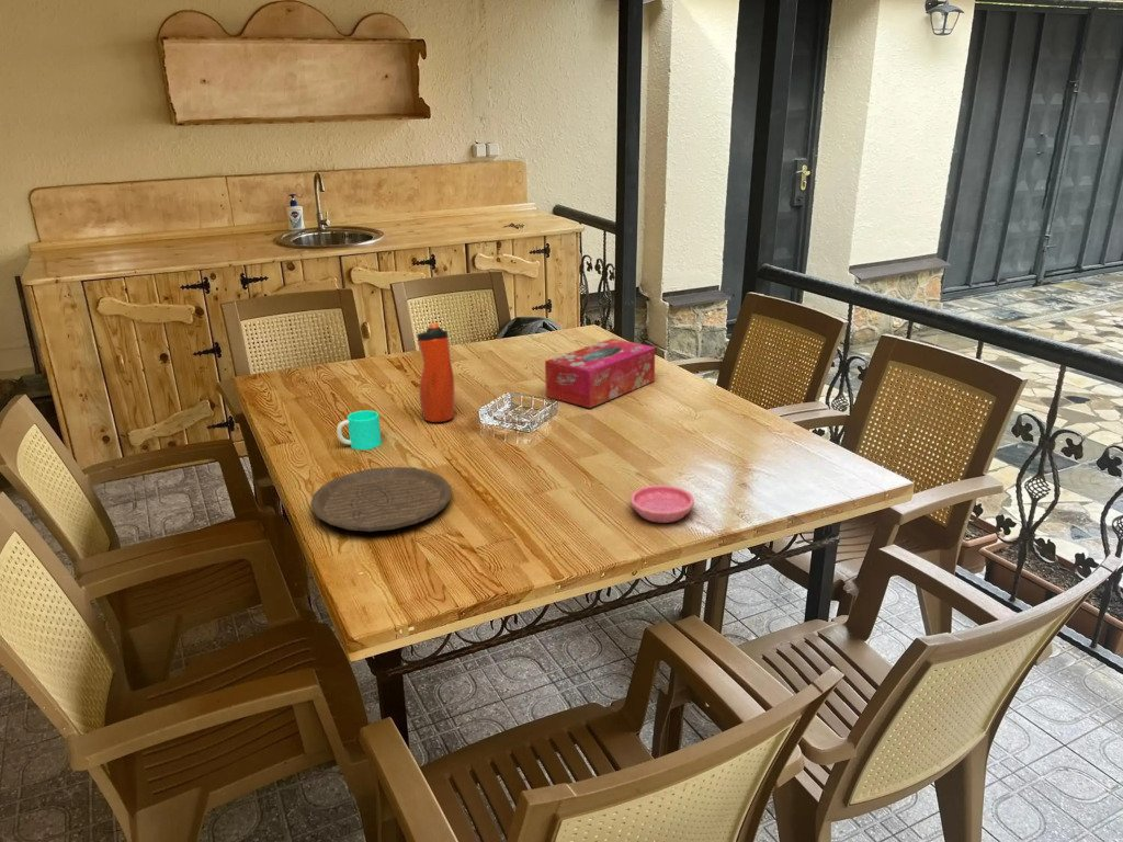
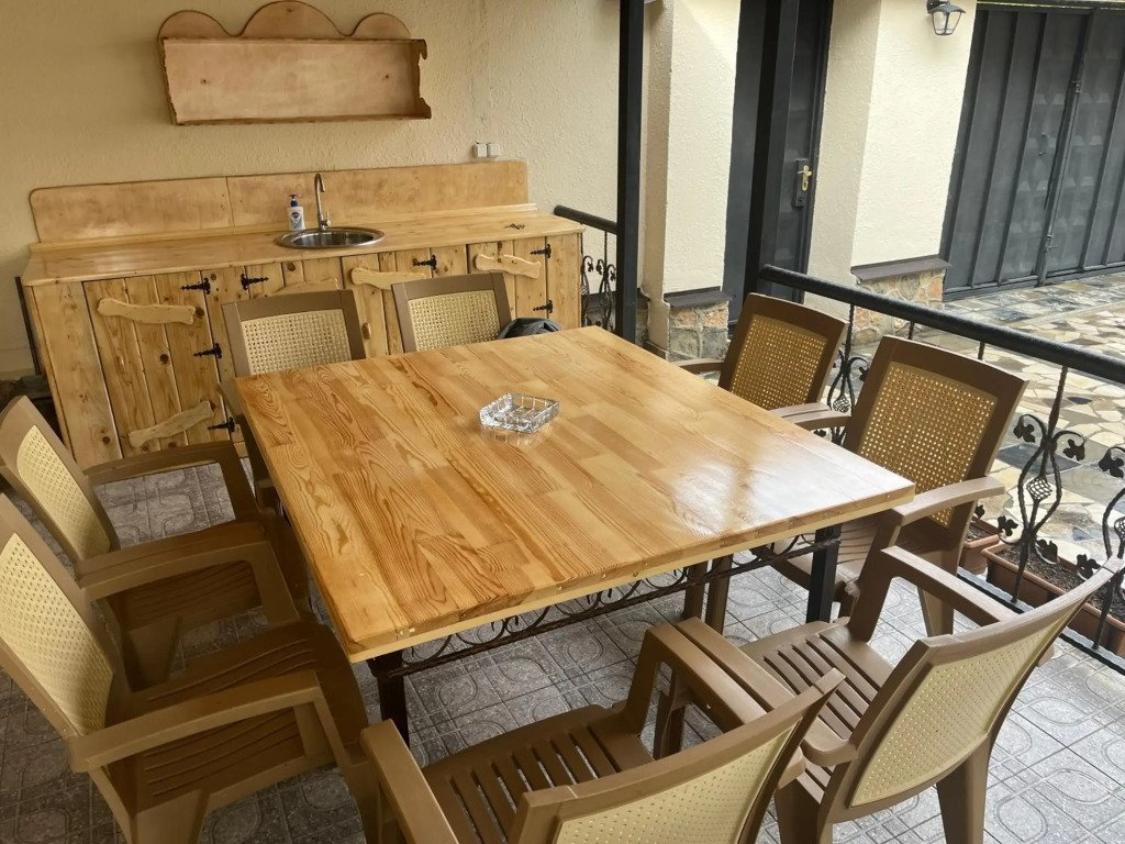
- plate [309,466,453,533]
- water bottle [416,321,456,423]
- tissue box [544,338,656,409]
- saucer [629,483,695,524]
- cup [336,409,383,451]
